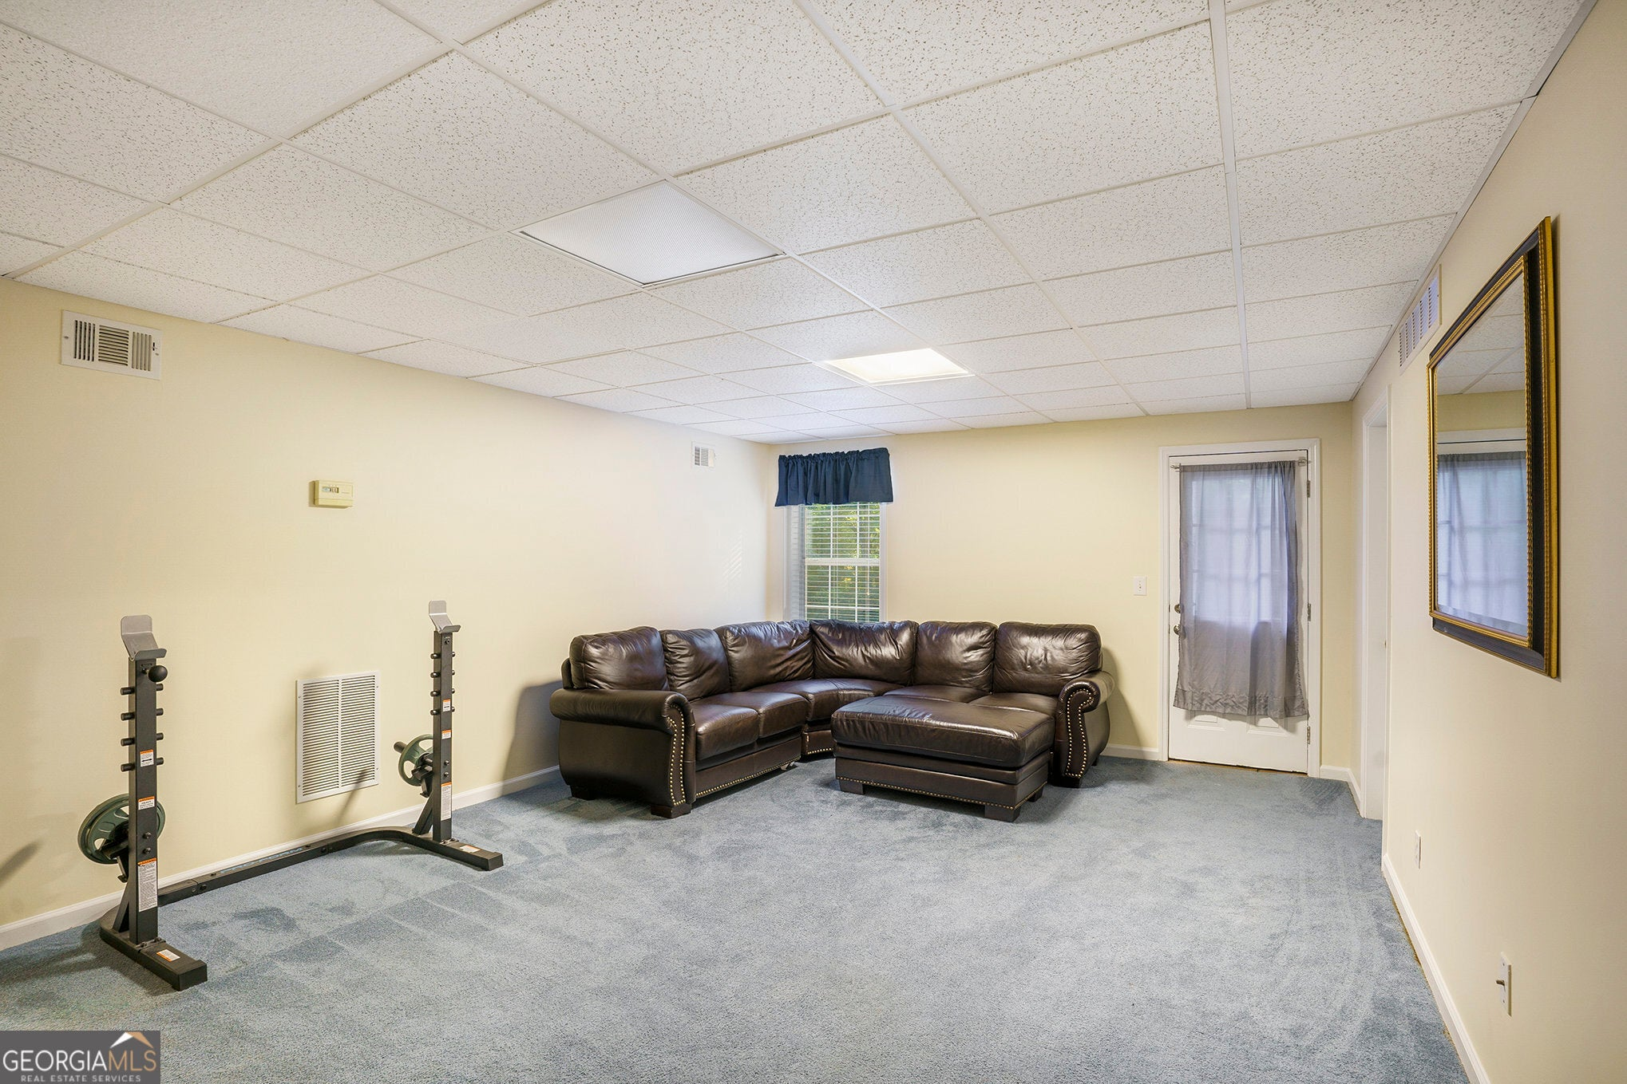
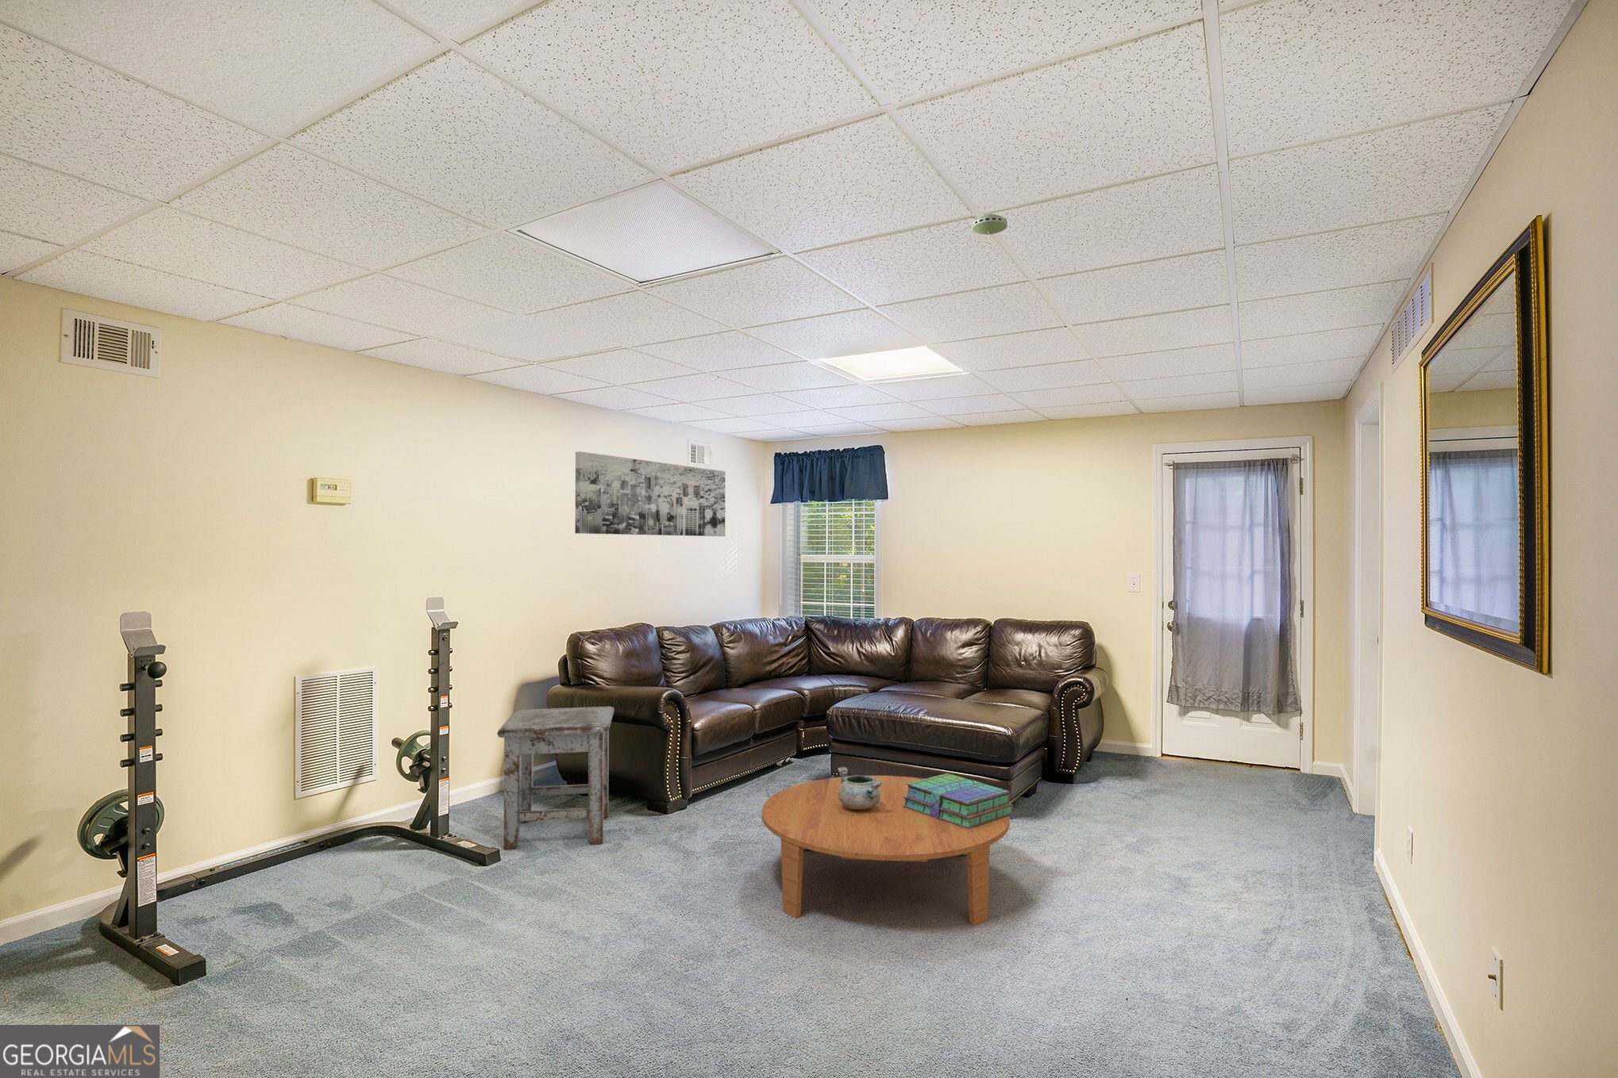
+ coffee table [761,775,1011,926]
+ smoke detector [972,213,1009,236]
+ wall art [574,450,726,537]
+ stack of books [903,772,1015,828]
+ decorative bowl [837,766,882,810]
+ stool [497,706,615,851]
